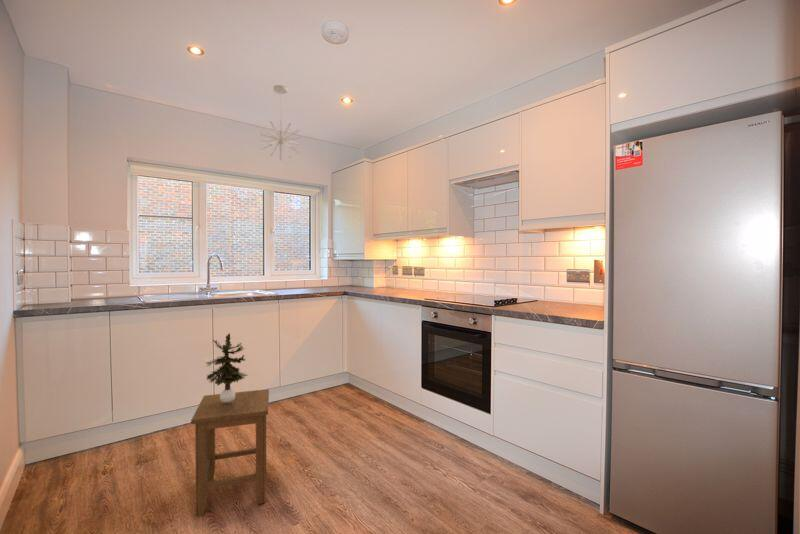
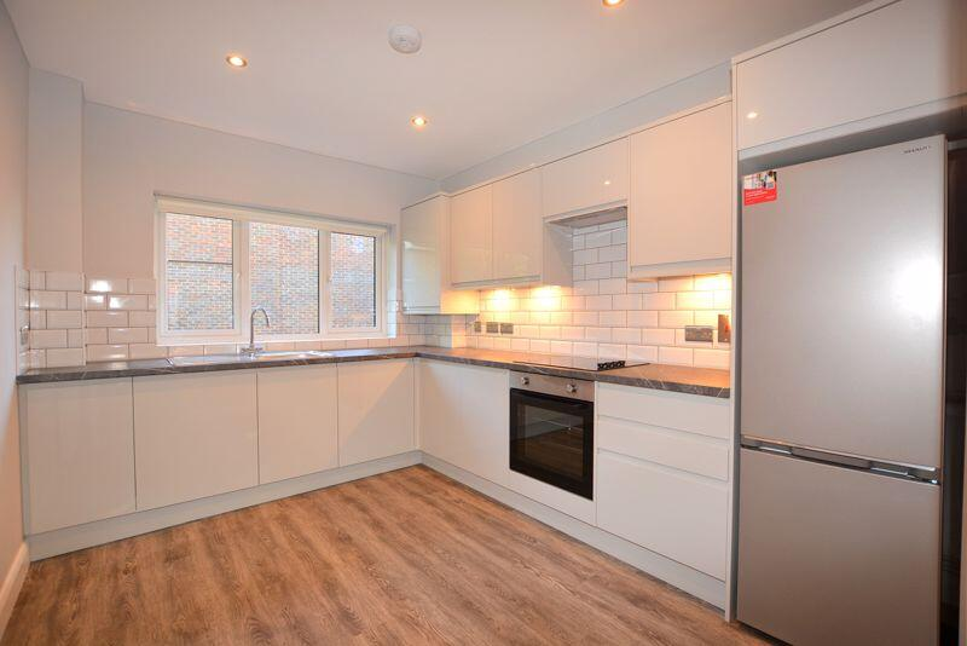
- stool [190,388,270,517]
- potted plant [204,332,248,403]
- pendant light [259,84,301,162]
